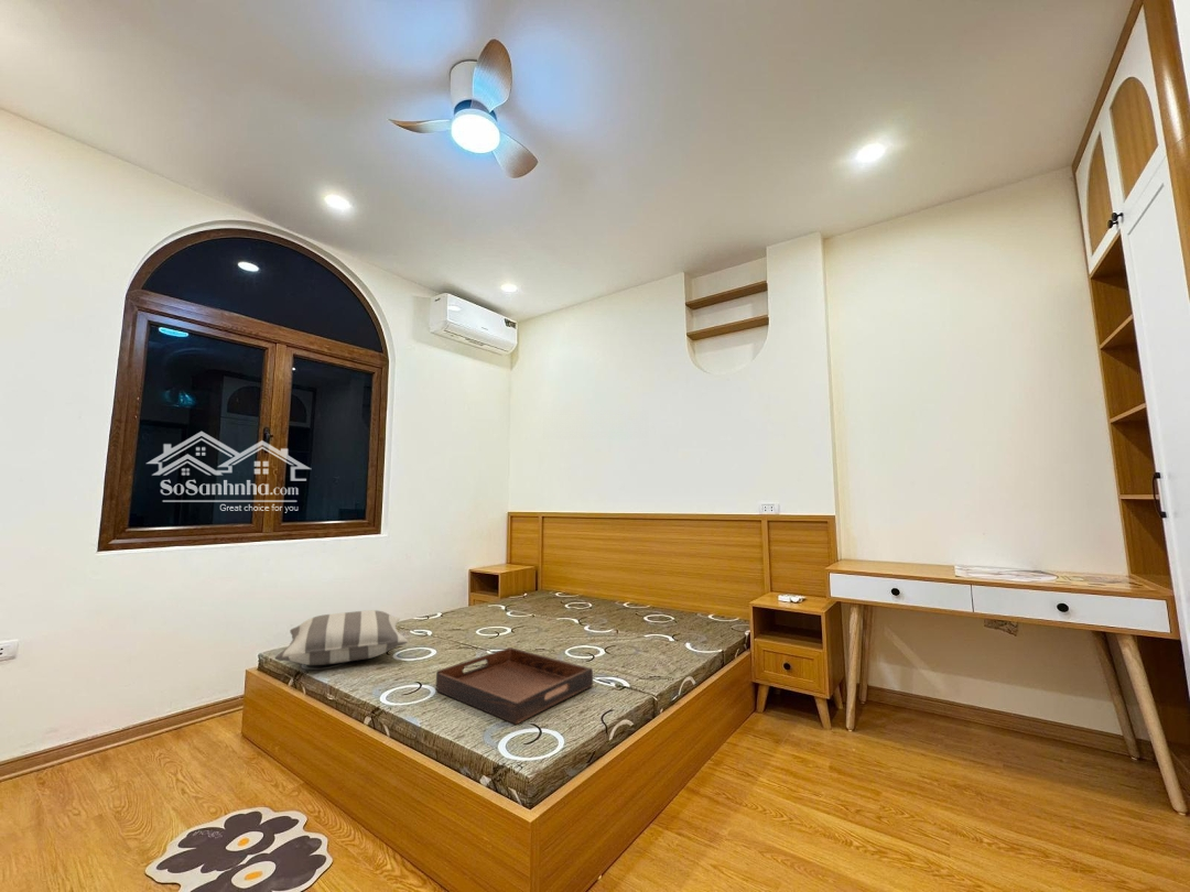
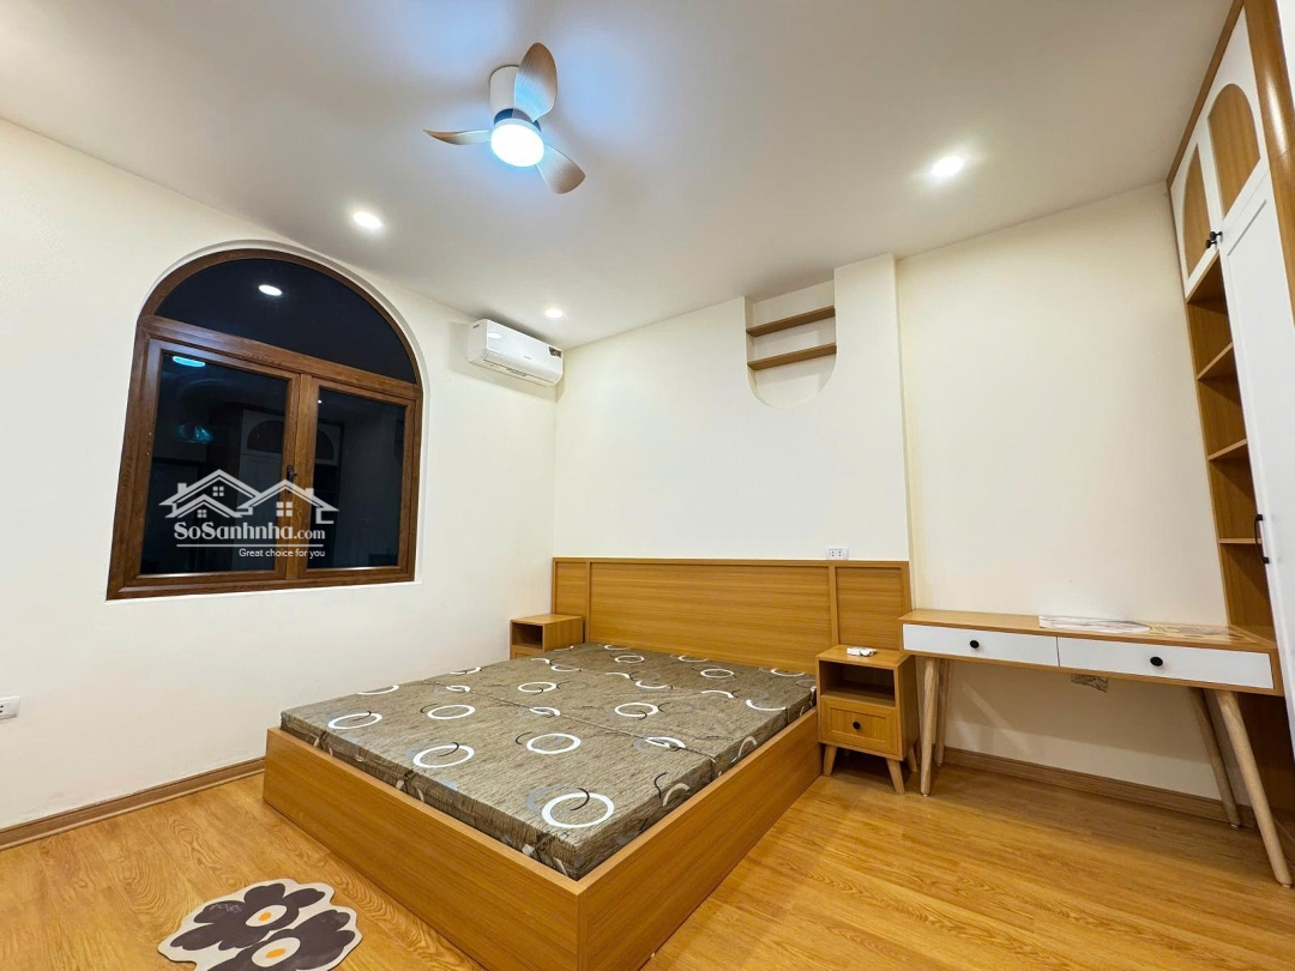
- pillow [274,609,409,666]
- serving tray [435,646,594,726]
